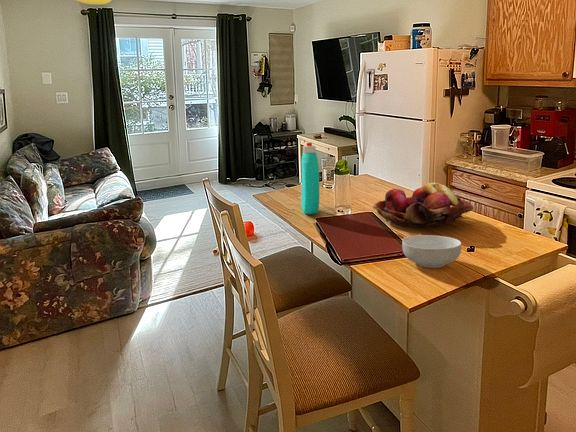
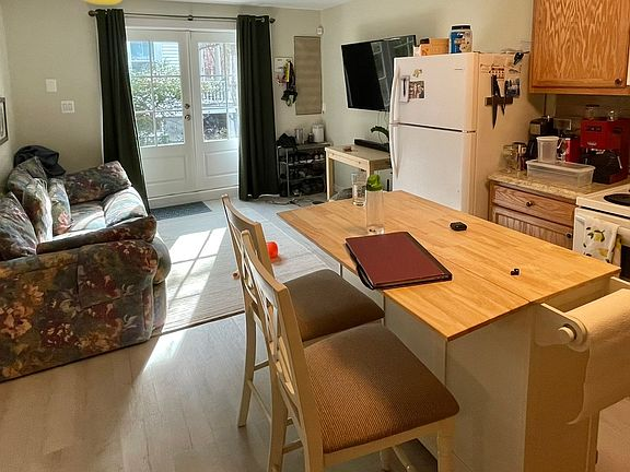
- bottle [300,142,320,215]
- fruit basket [372,182,475,227]
- cereal bowl [401,234,462,269]
